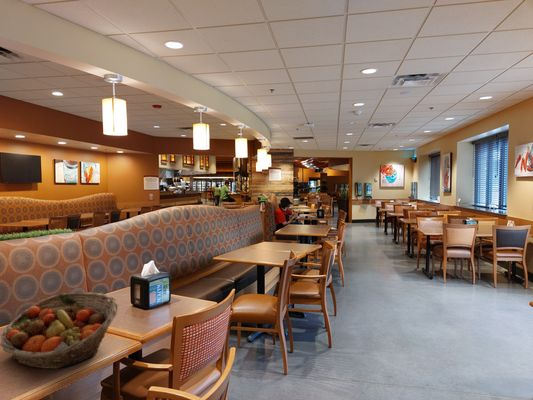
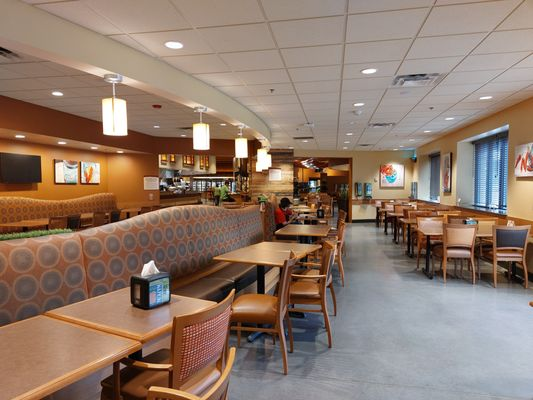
- fruit basket [0,291,119,370]
